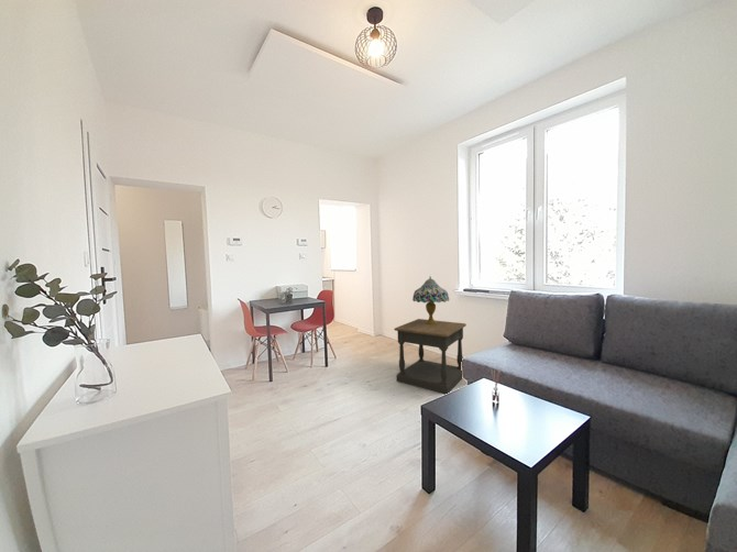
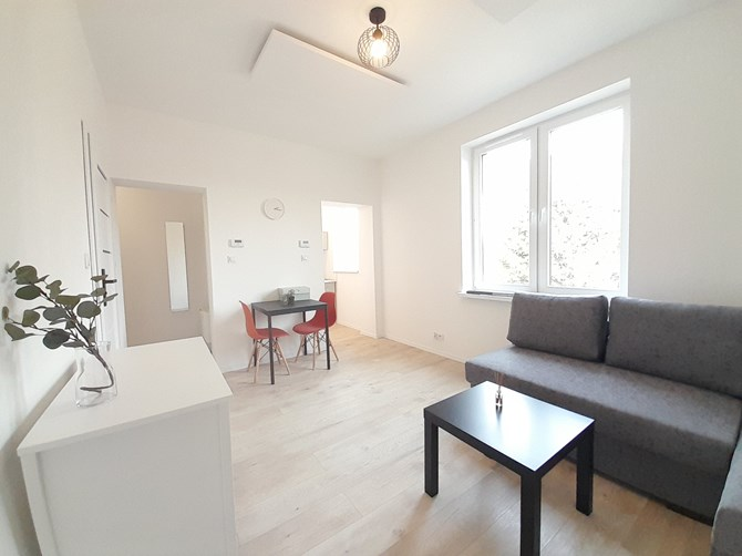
- table lamp [411,276,450,324]
- side table [393,318,468,395]
